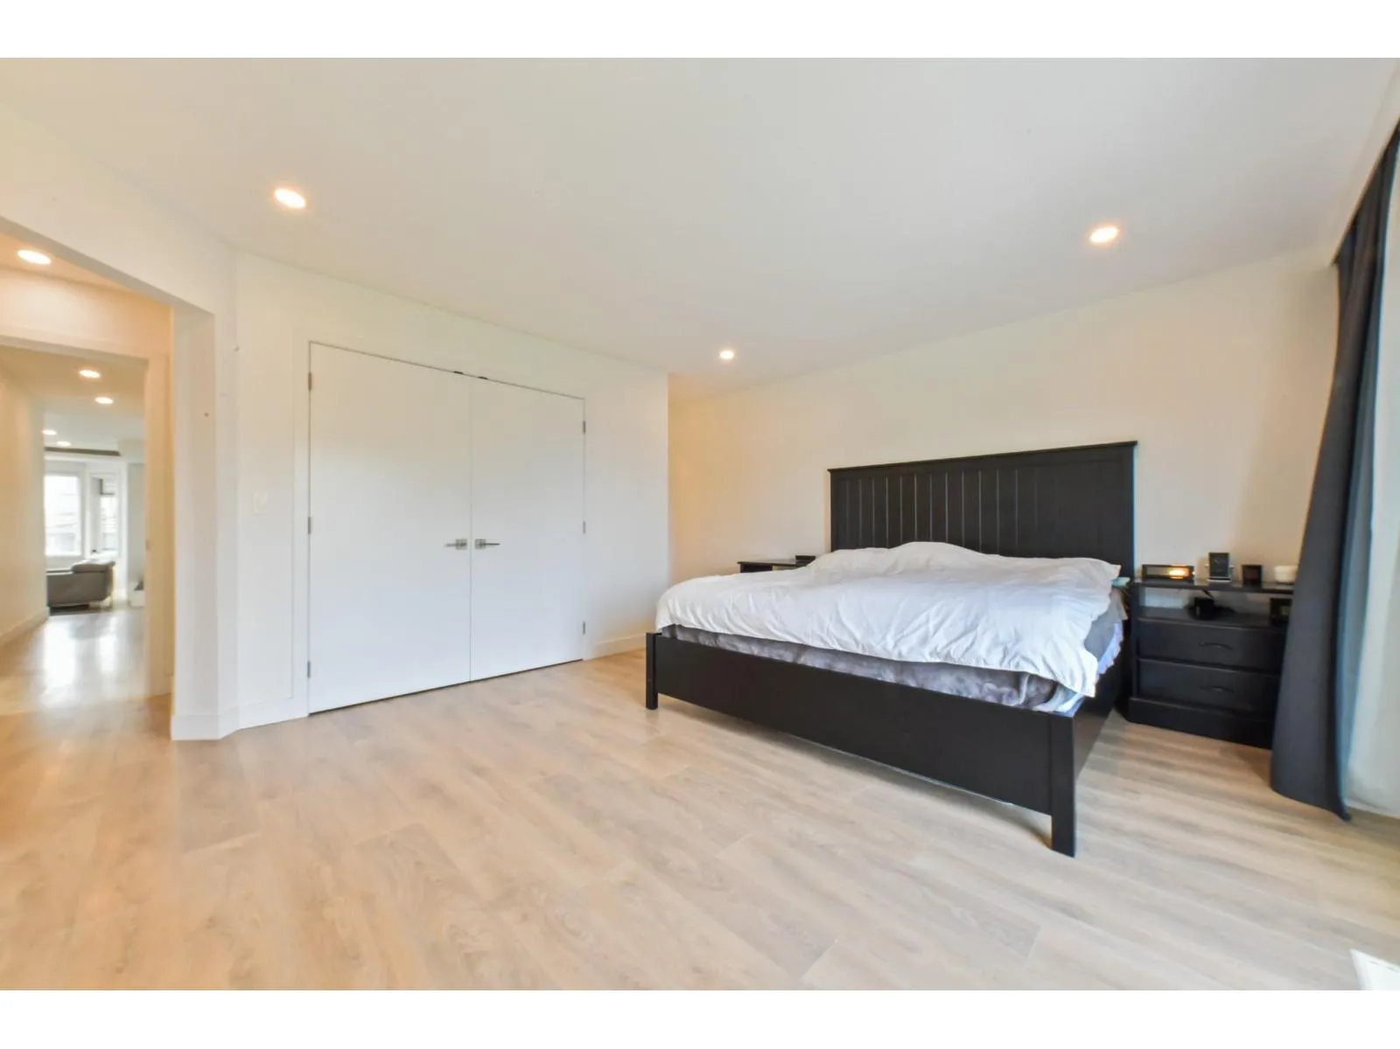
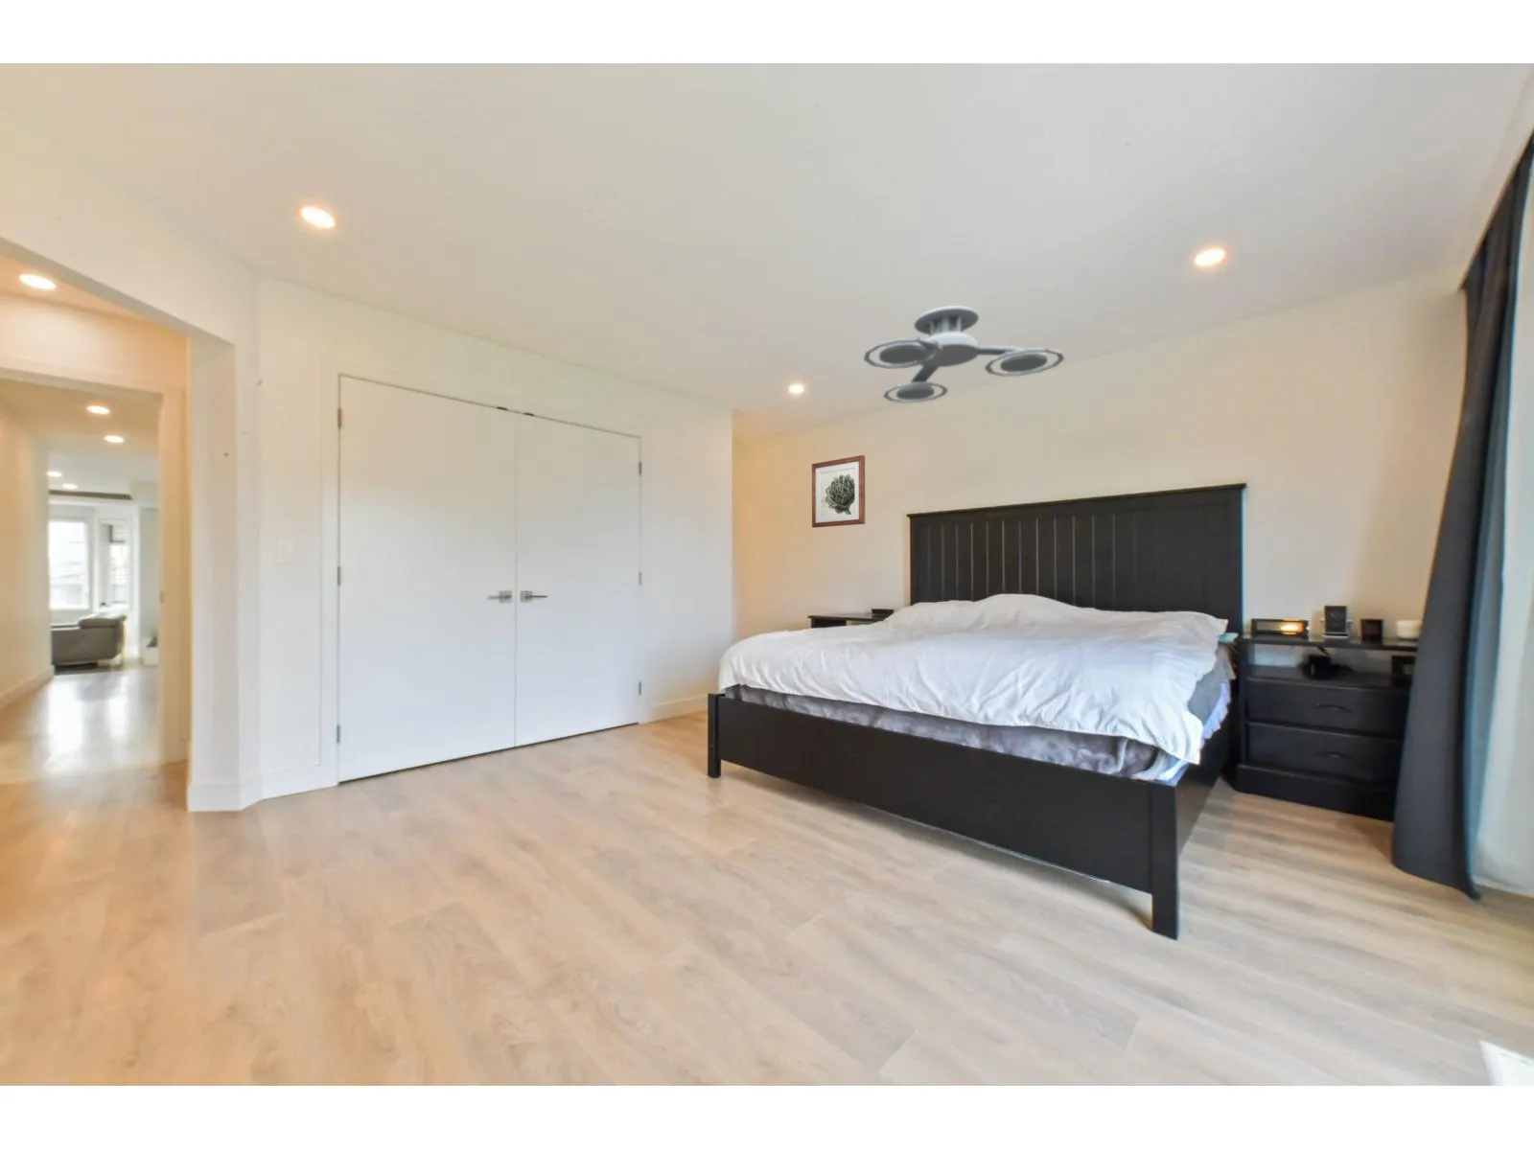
+ wall art [812,454,866,529]
+ ceiling fan [862,304,1065,403]
